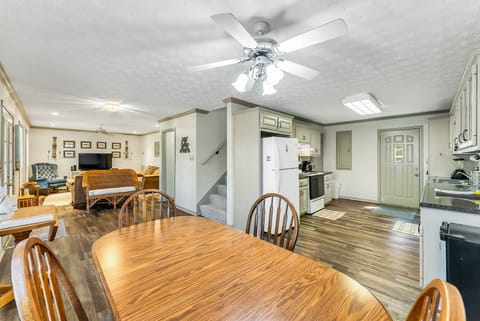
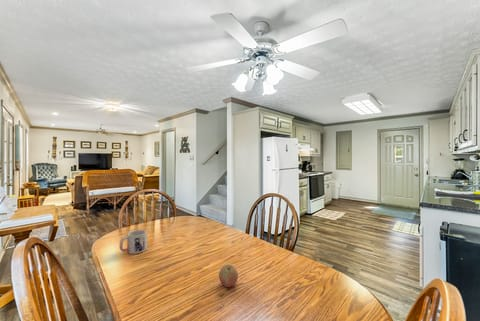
+ fruit [218,264,239,288]
+ mug [119,229,148,255]
